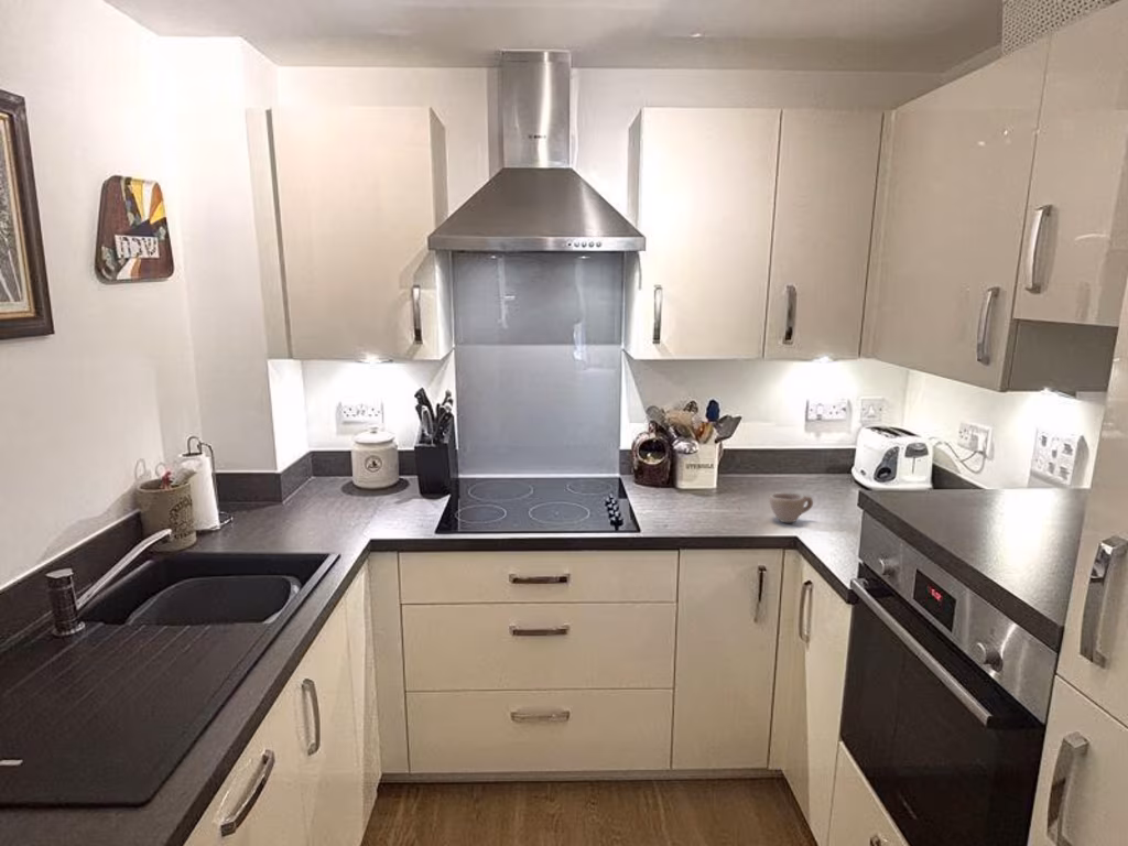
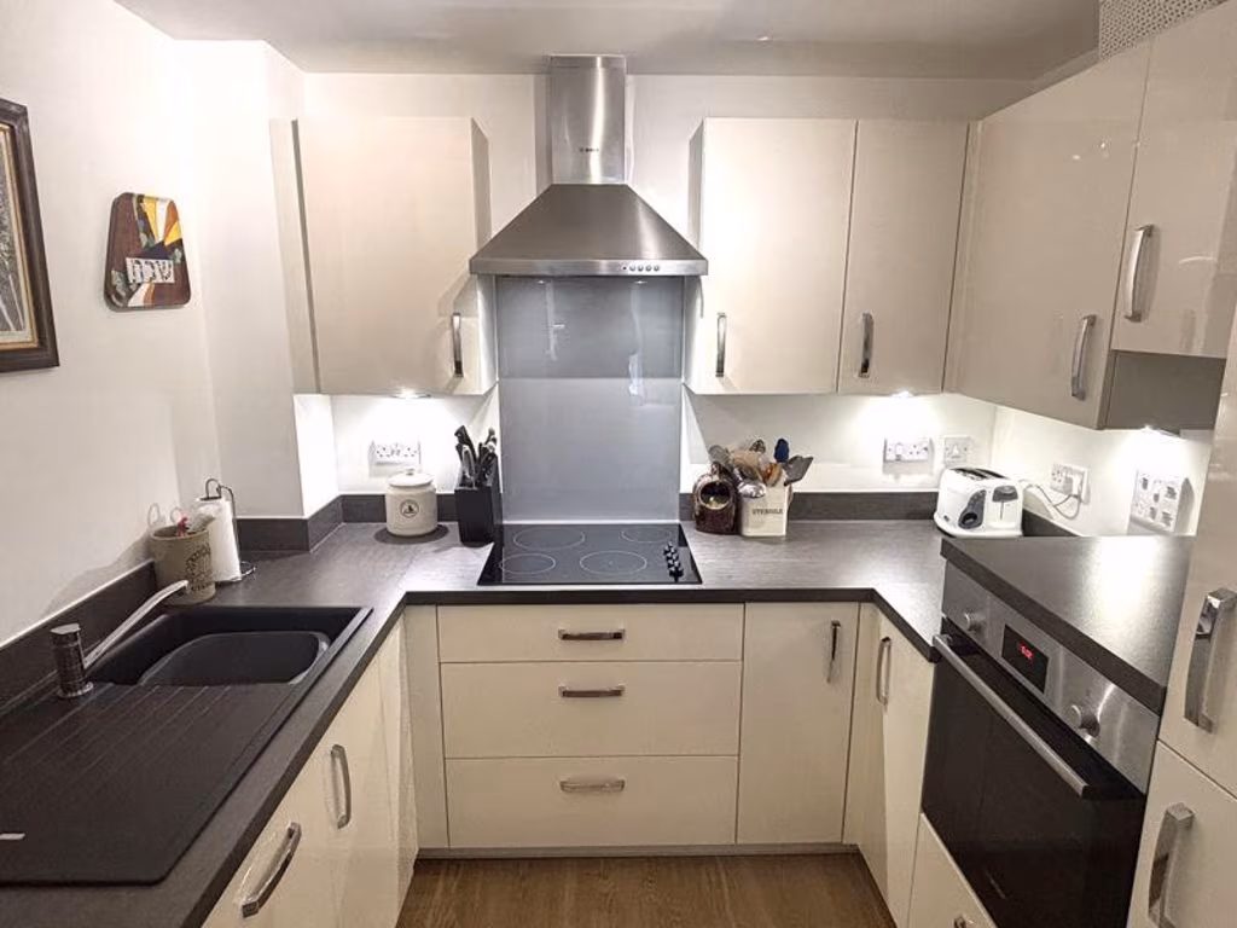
- cup [769,491,814,523]
